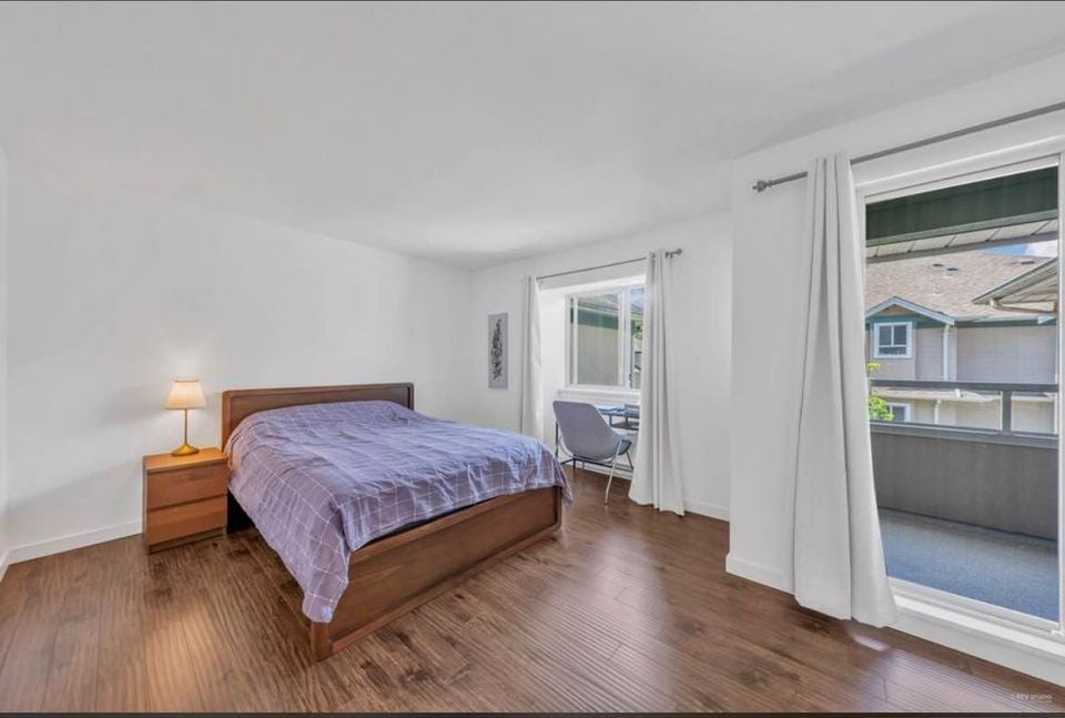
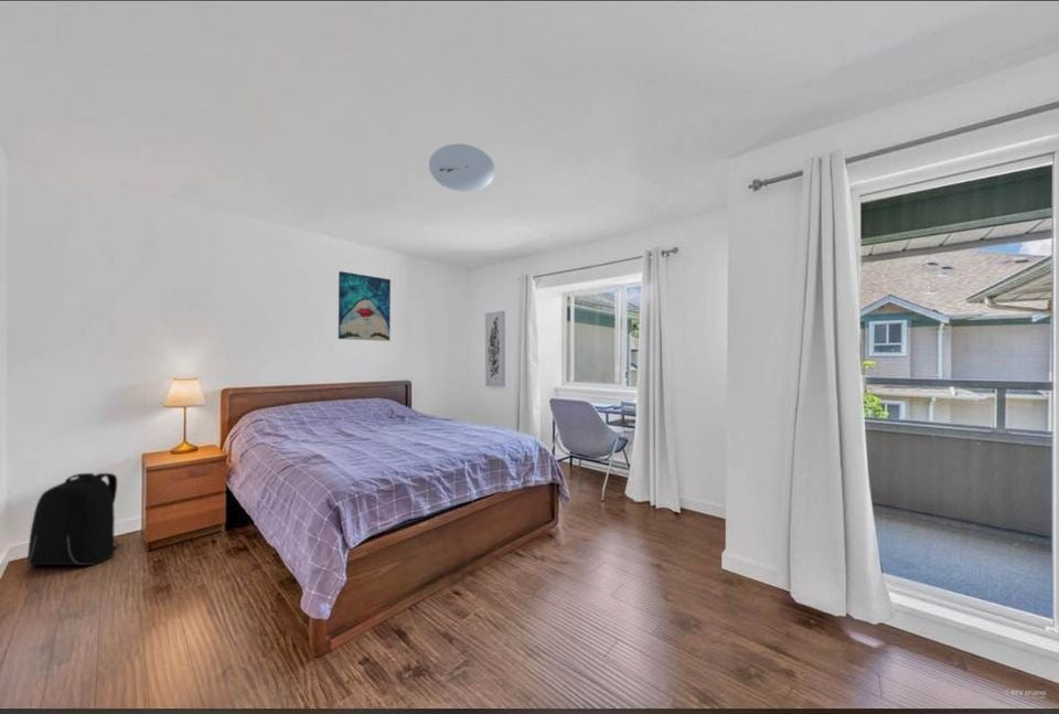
+ wall art [338,270,392,342]
+ backpack [26,472,122,566]
+ ceiling light [428,142,496,193]
